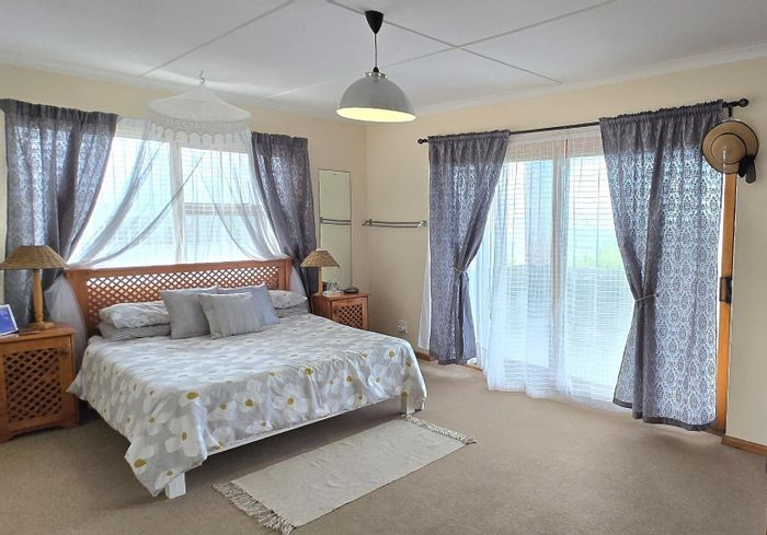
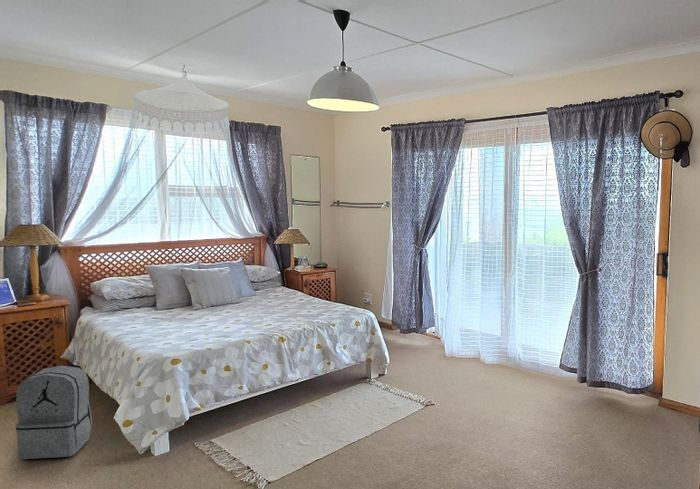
+ backpack [15,365,93,460]
